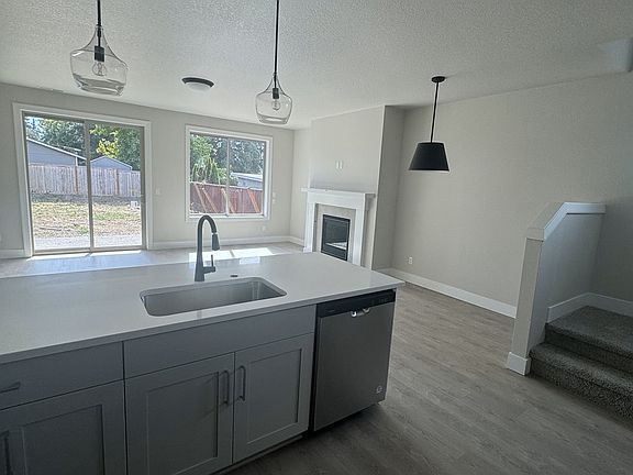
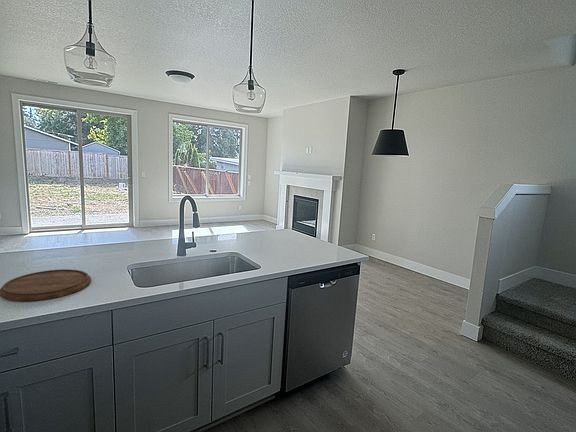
+ cutting board [0,268,92,302]
